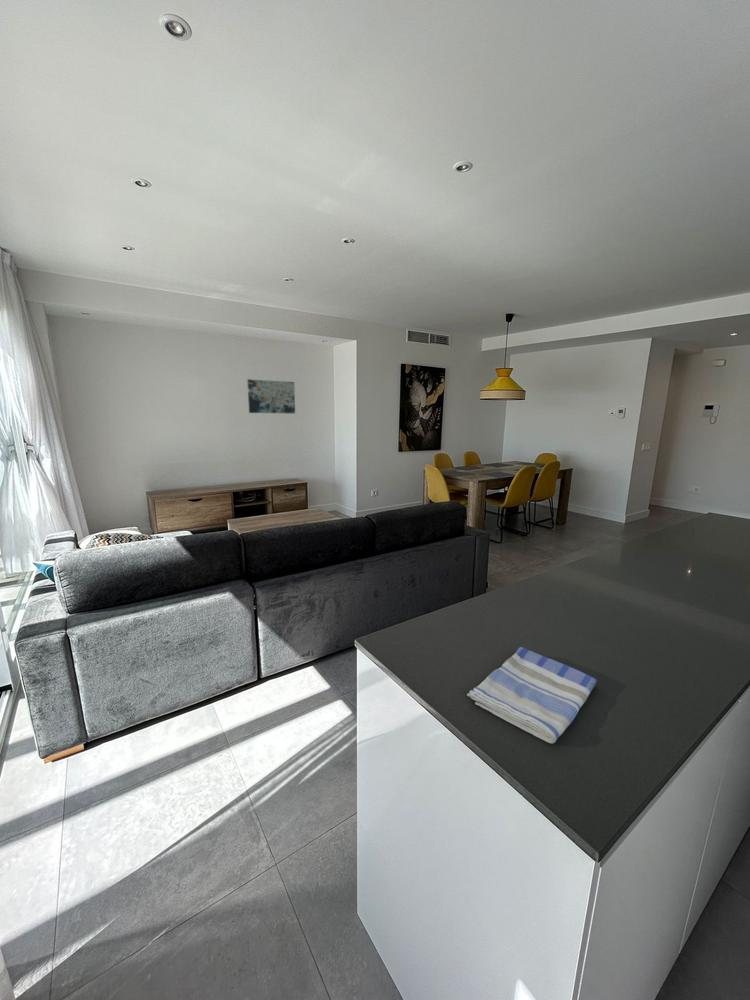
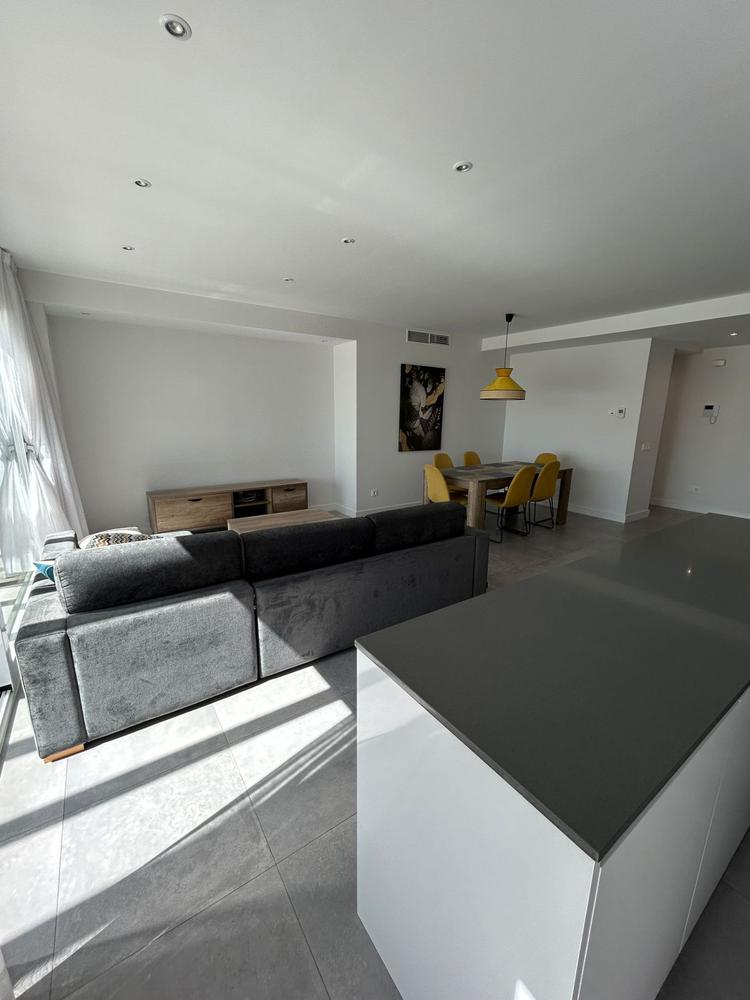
- dish towel [466,646,598,744]
- wall art [246,378,296,414]
